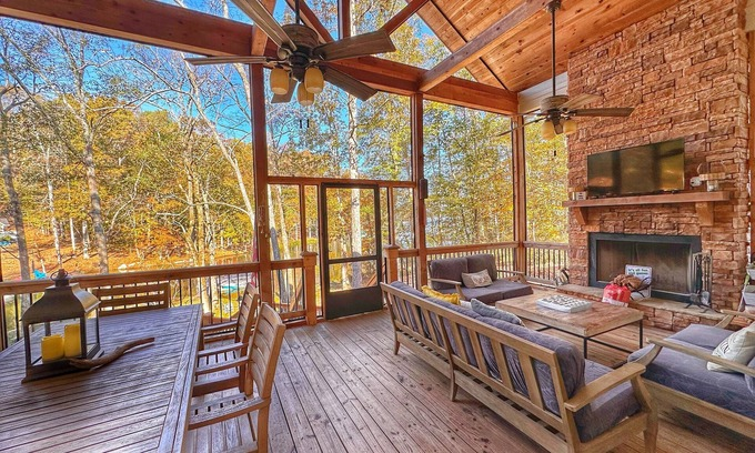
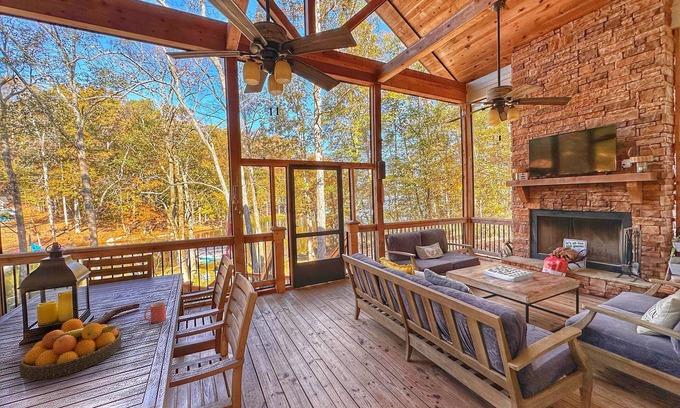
+ mug [143,301,167,324]
+ fruit bowl [19,318,124,381]
